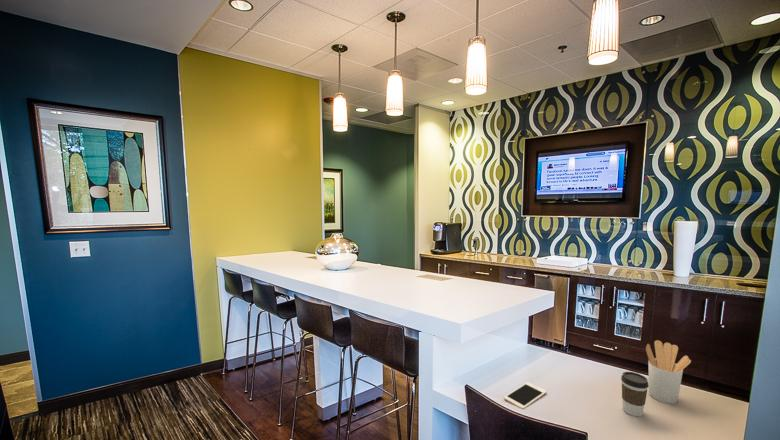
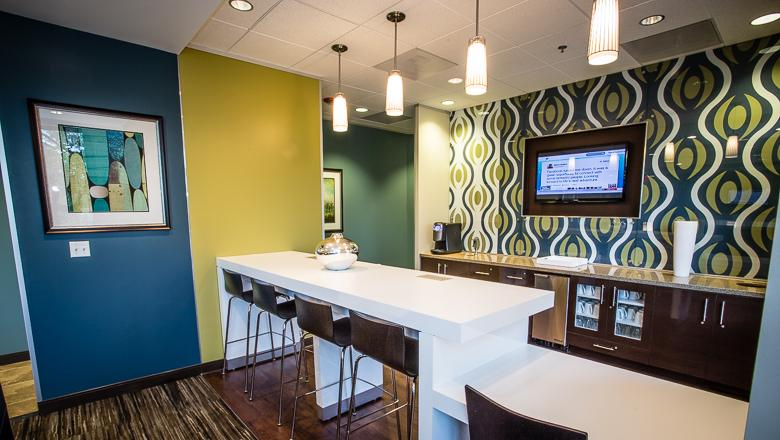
- coffee cup [620,371,649,417]
- cell phone [503,381,548,410]
- utensil holder [645,339,692,404]
